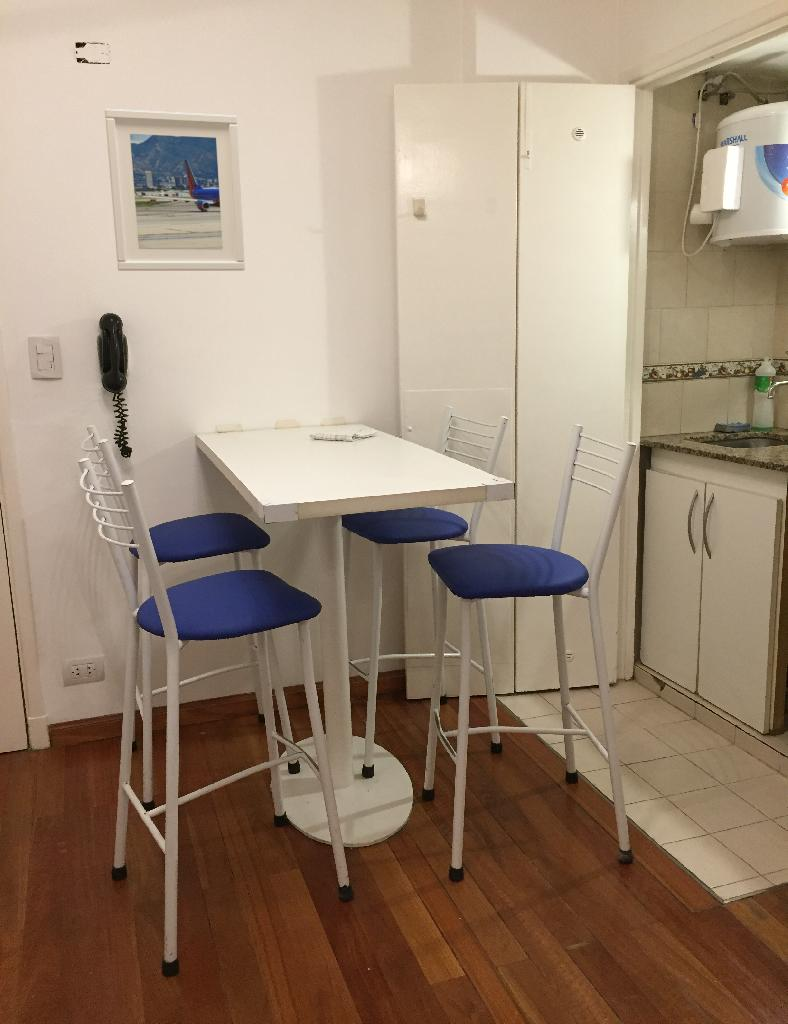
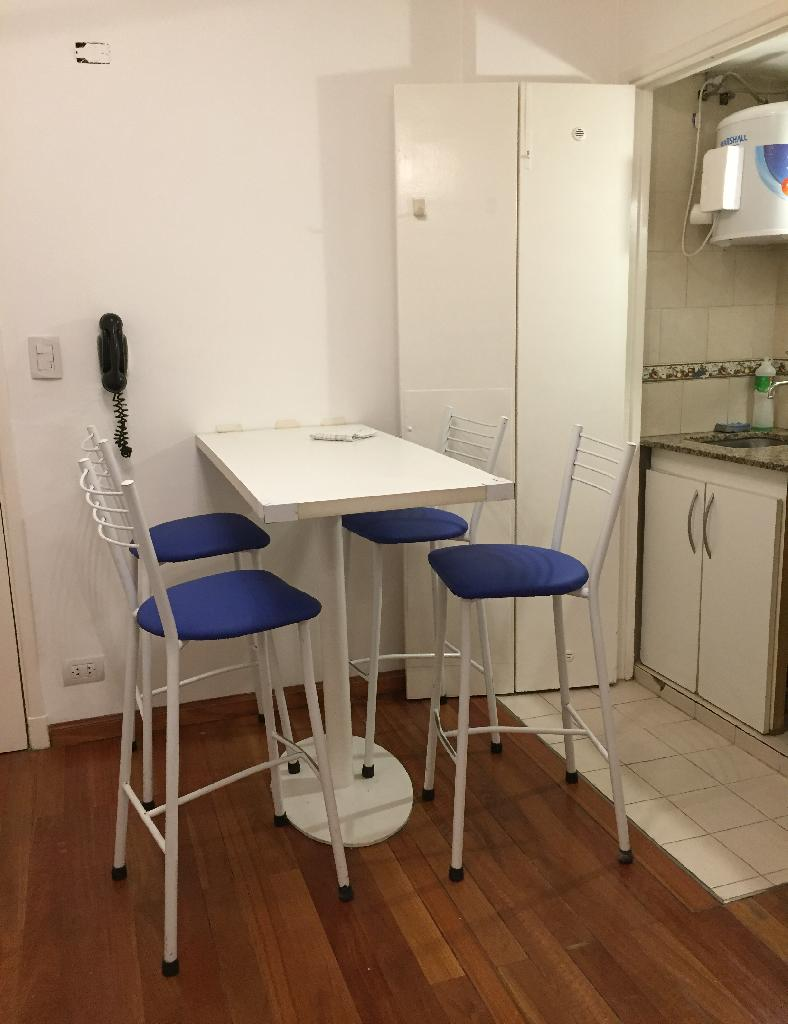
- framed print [104,108,246,272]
